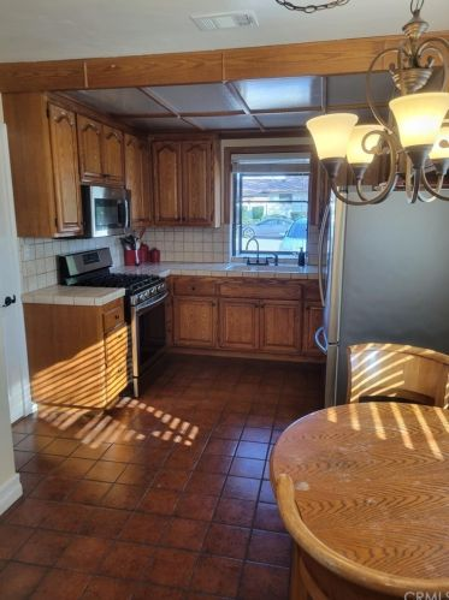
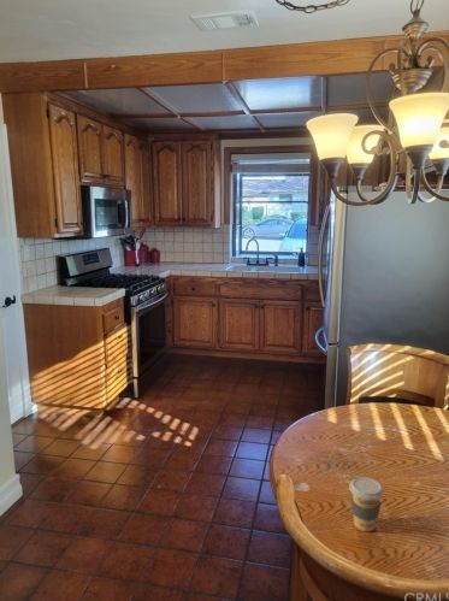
+ coffee cup [348,476,385,532]
